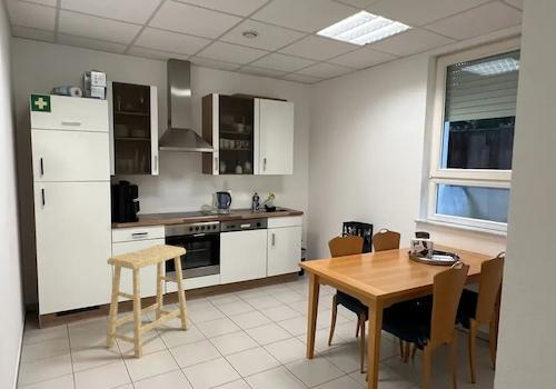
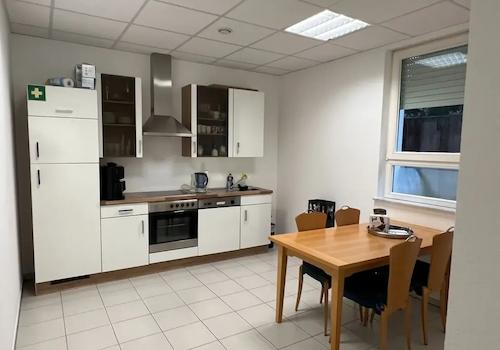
- stool [105,243,190,359]
